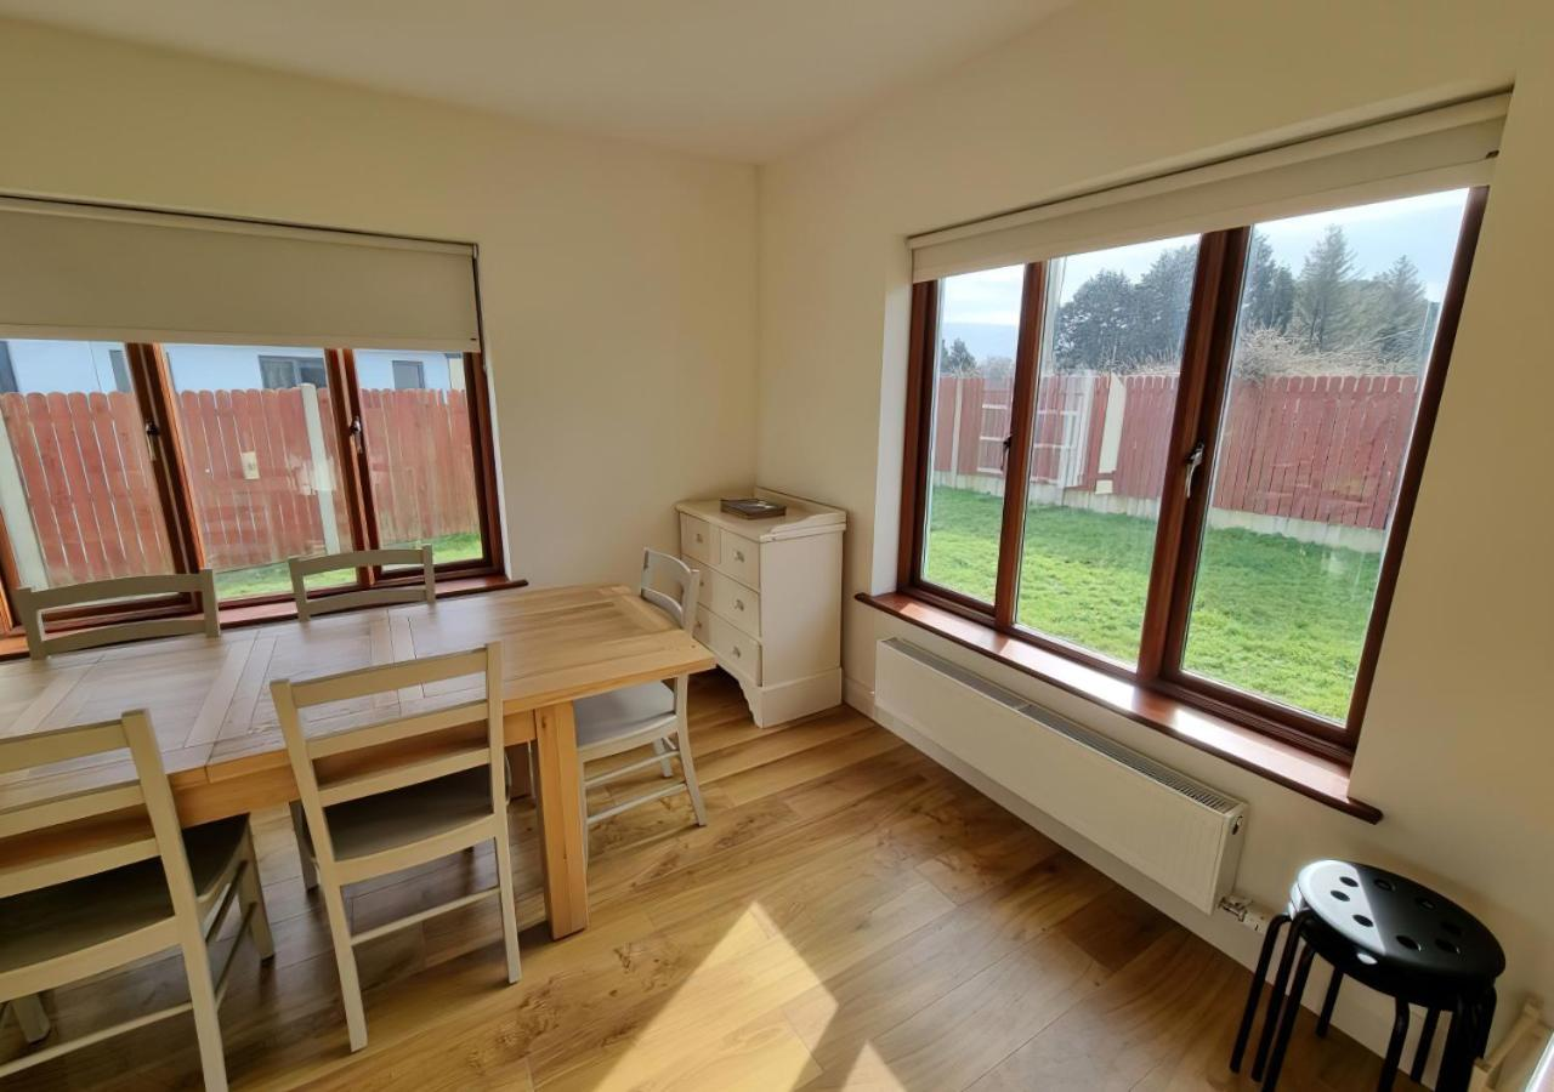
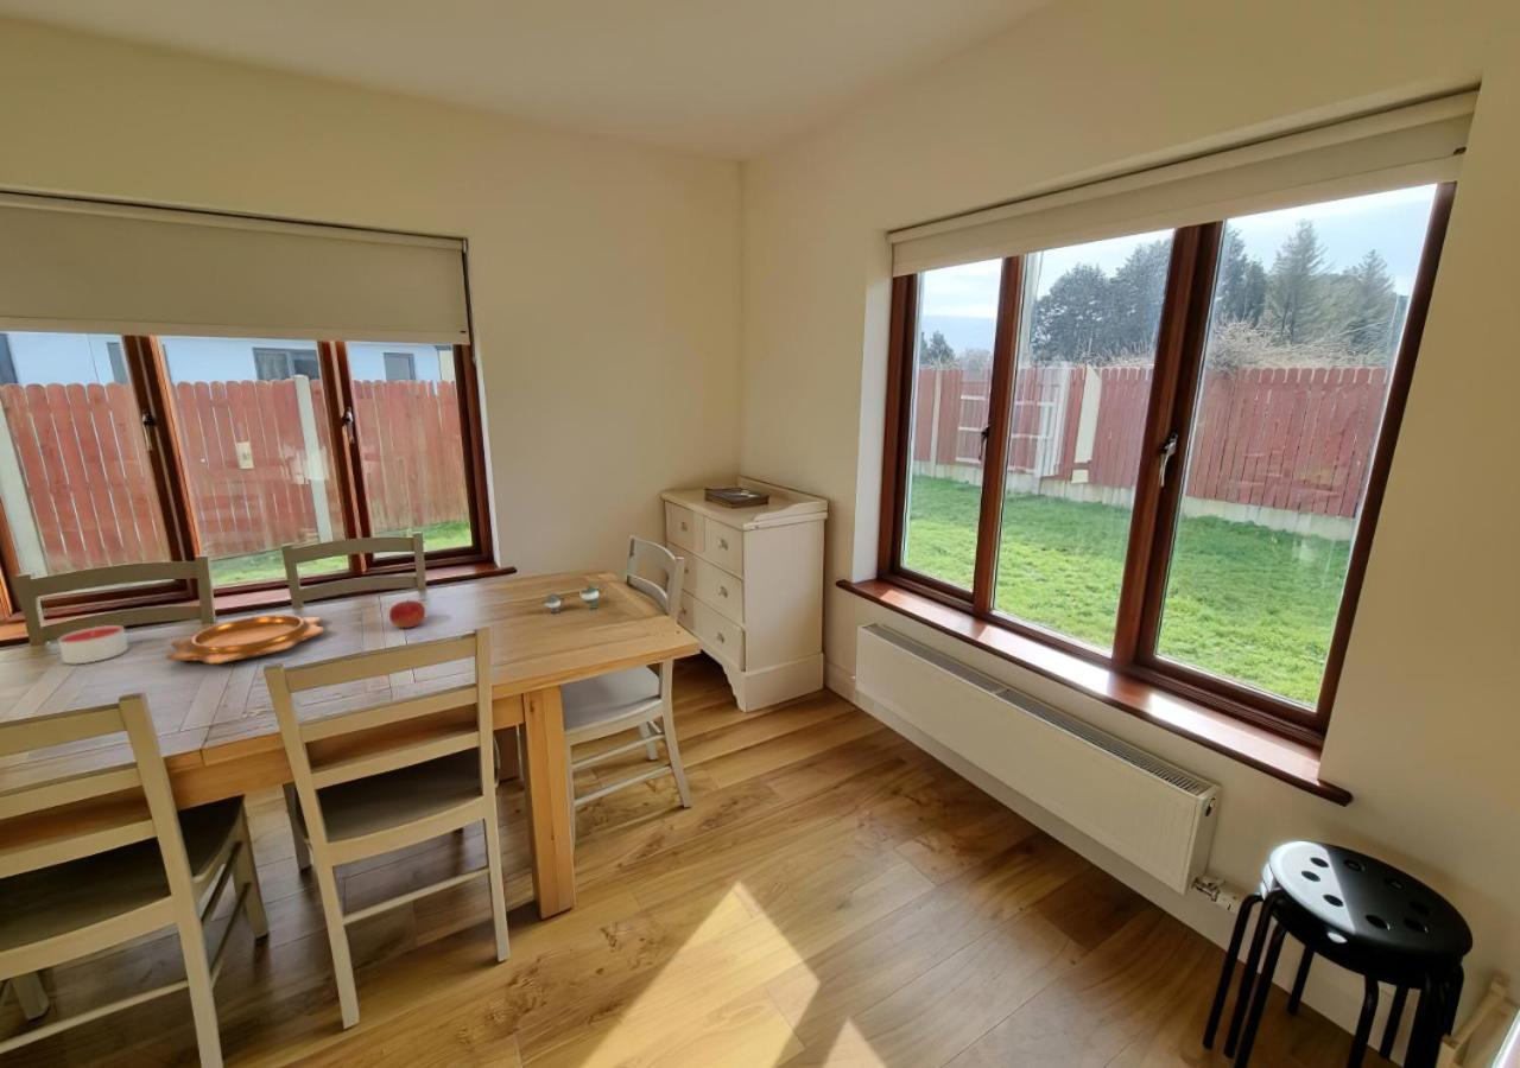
+ fruit [388,598,426,629]
+ decorative bowl [164,614,328,665]
+ teapot [540,583,606,614]
+ candle [57,624,129,665]
